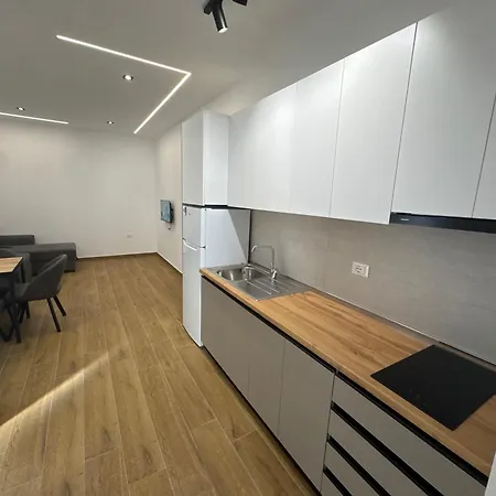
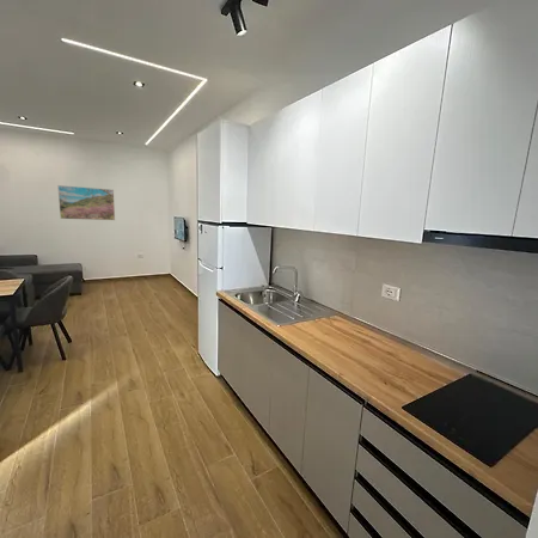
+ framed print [56,184,116,221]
